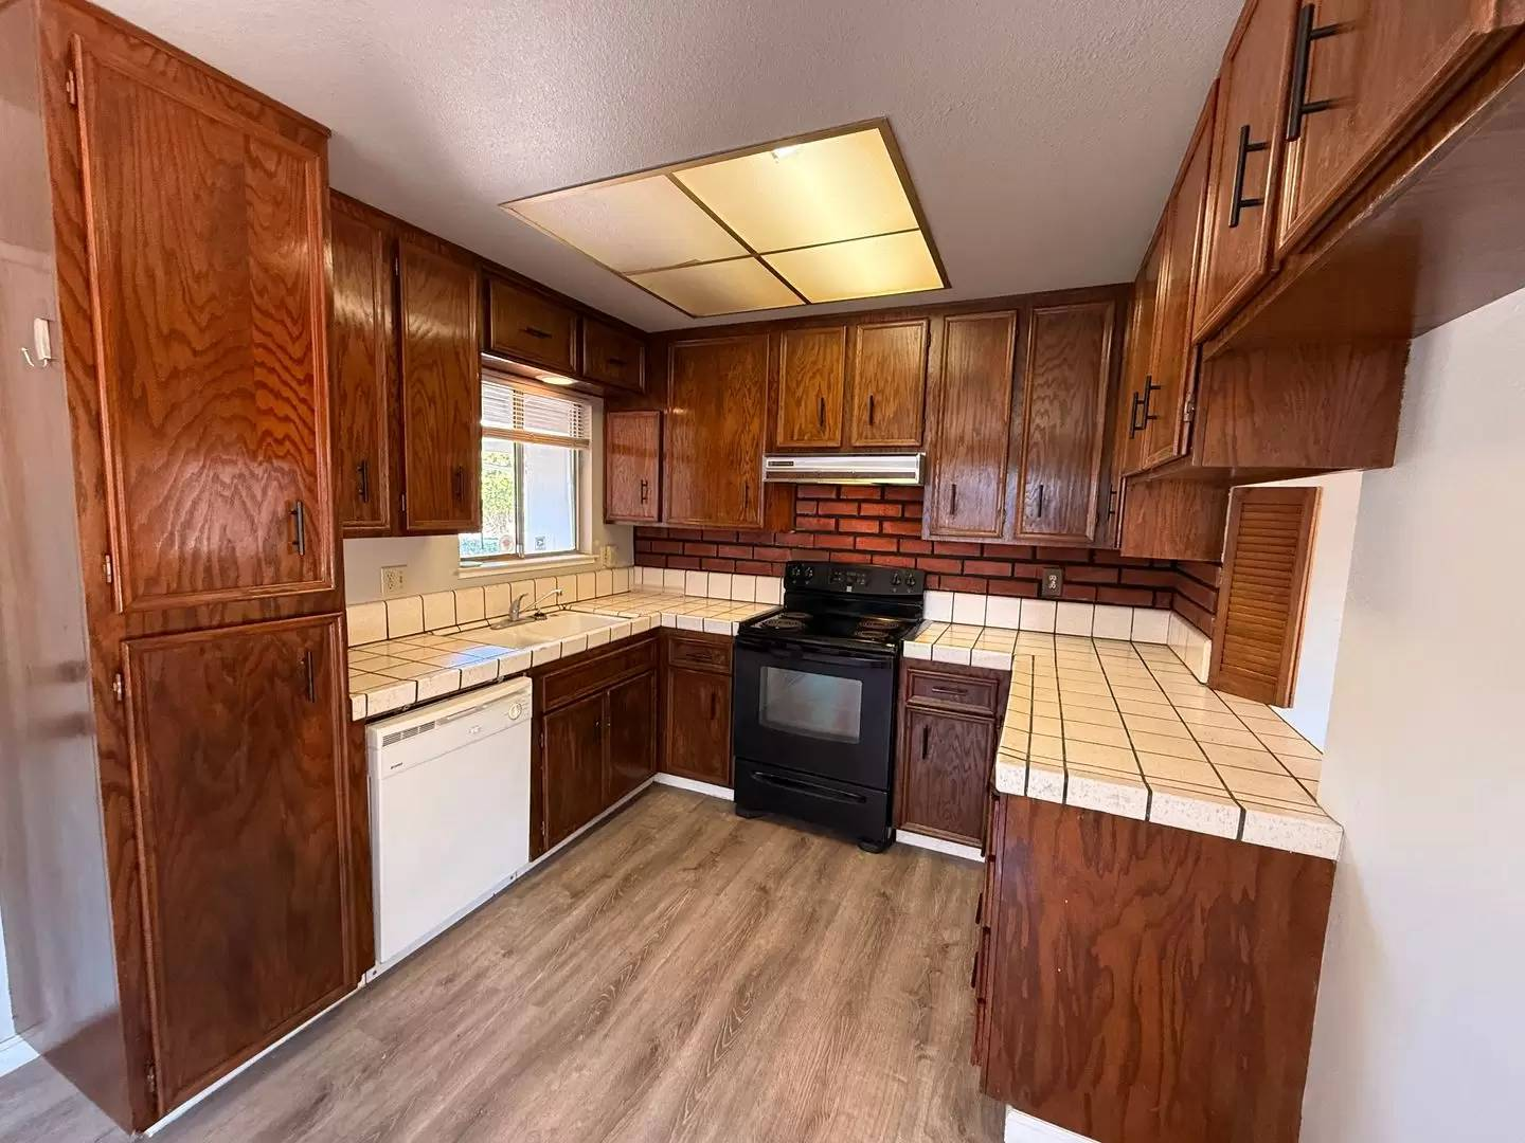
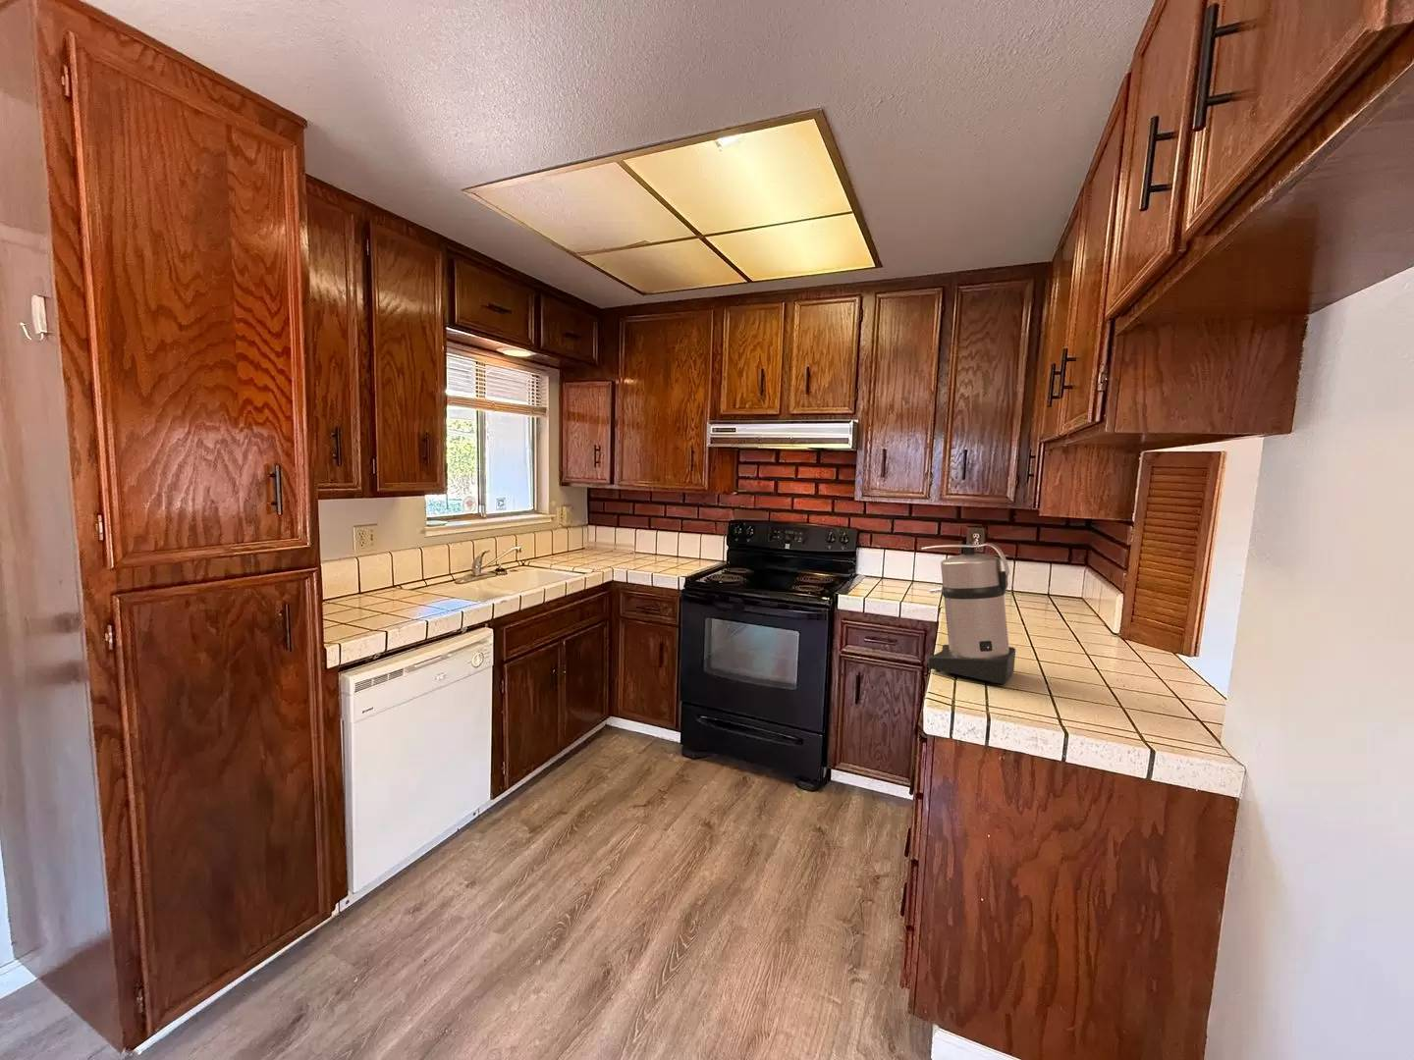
+ coffee maker [921,542,1017,685]
